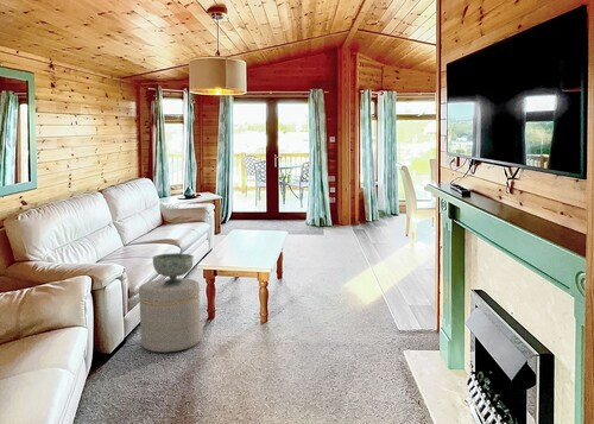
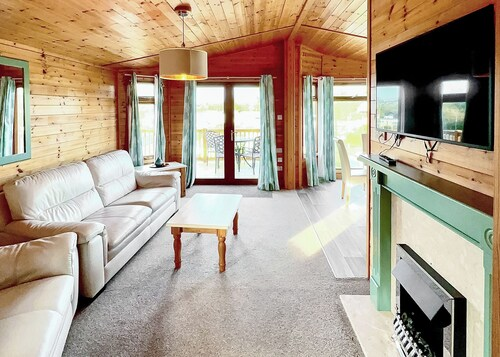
- ottoman [138,277,202,353]
- decorative bowl [151,252,195,286]
